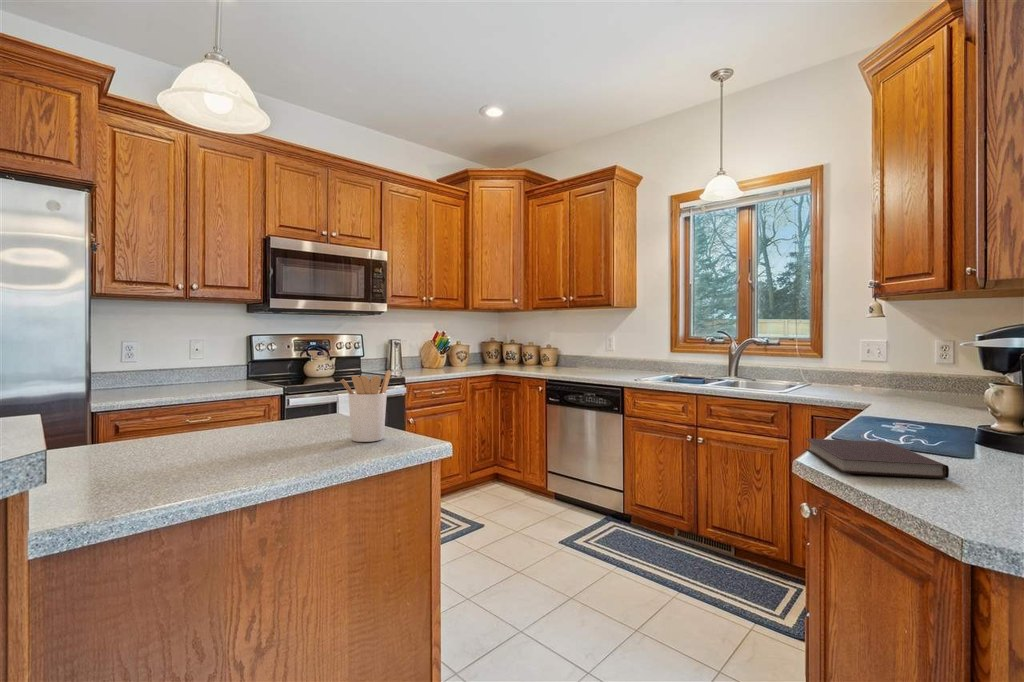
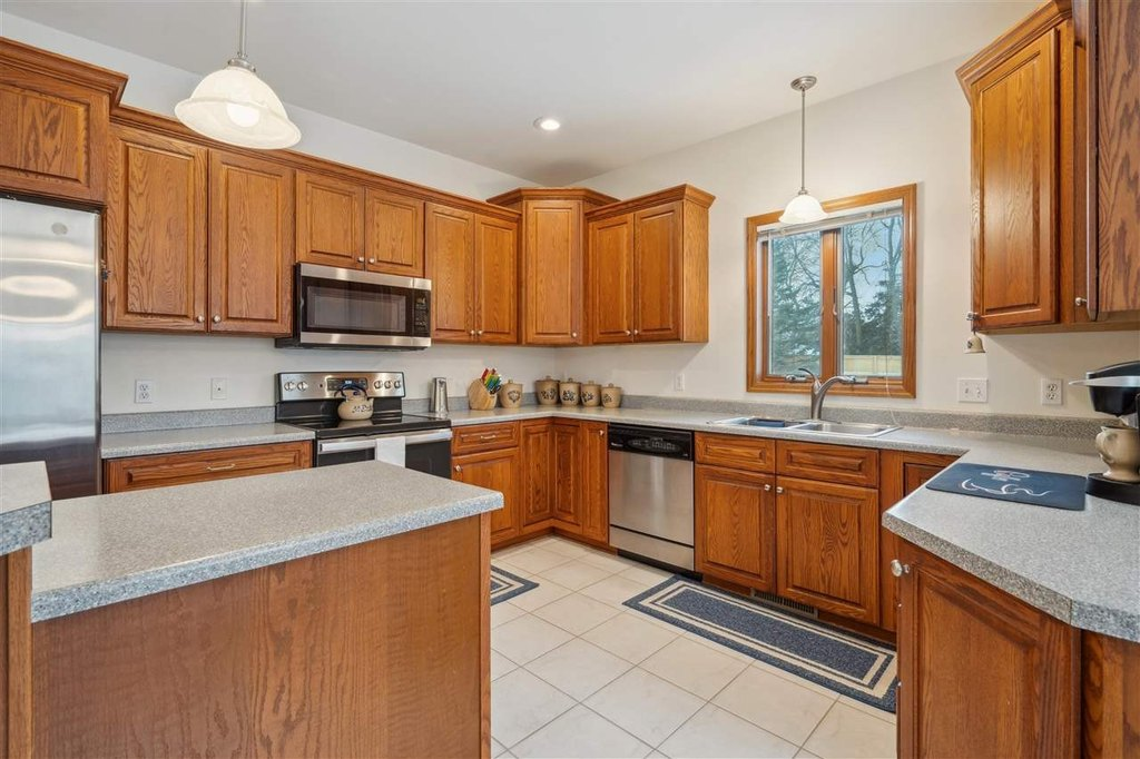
- utensil holder [340,369,392,443]
- notebook [804,437,950,479]
